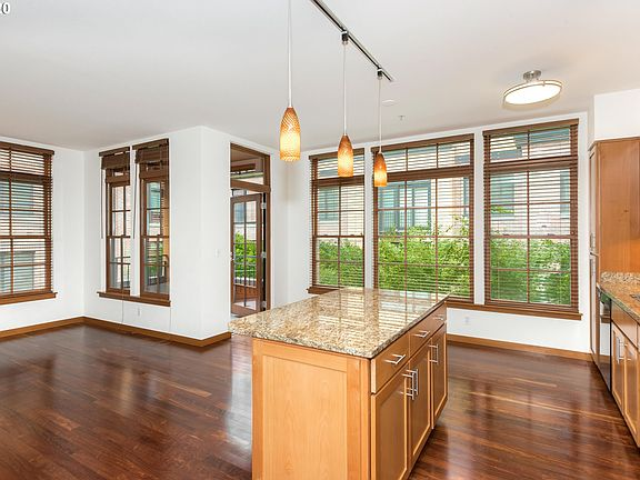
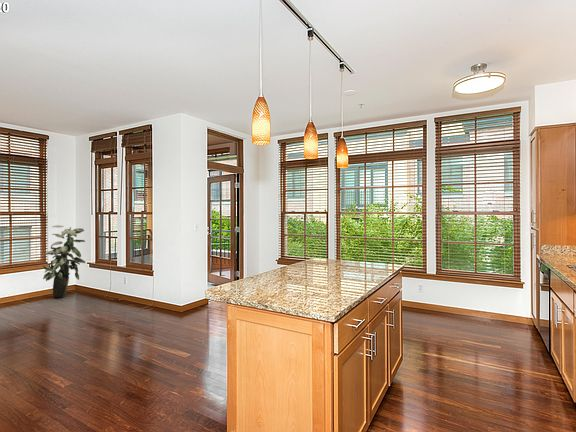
+ indoor plant [41,224,86,299]
